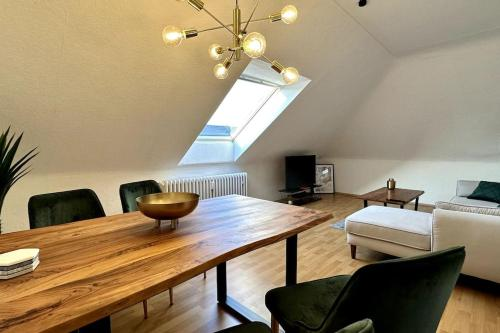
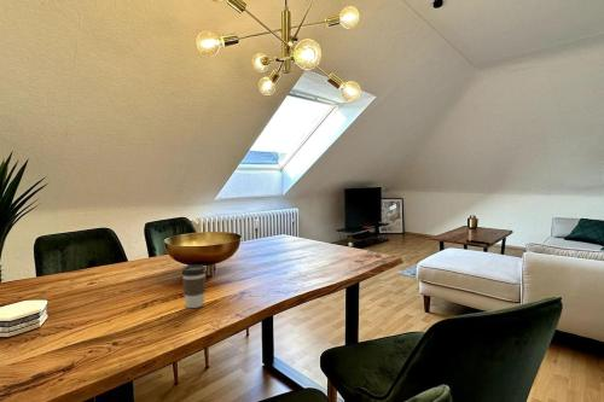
+ coffee cup [180,264,208,309]
